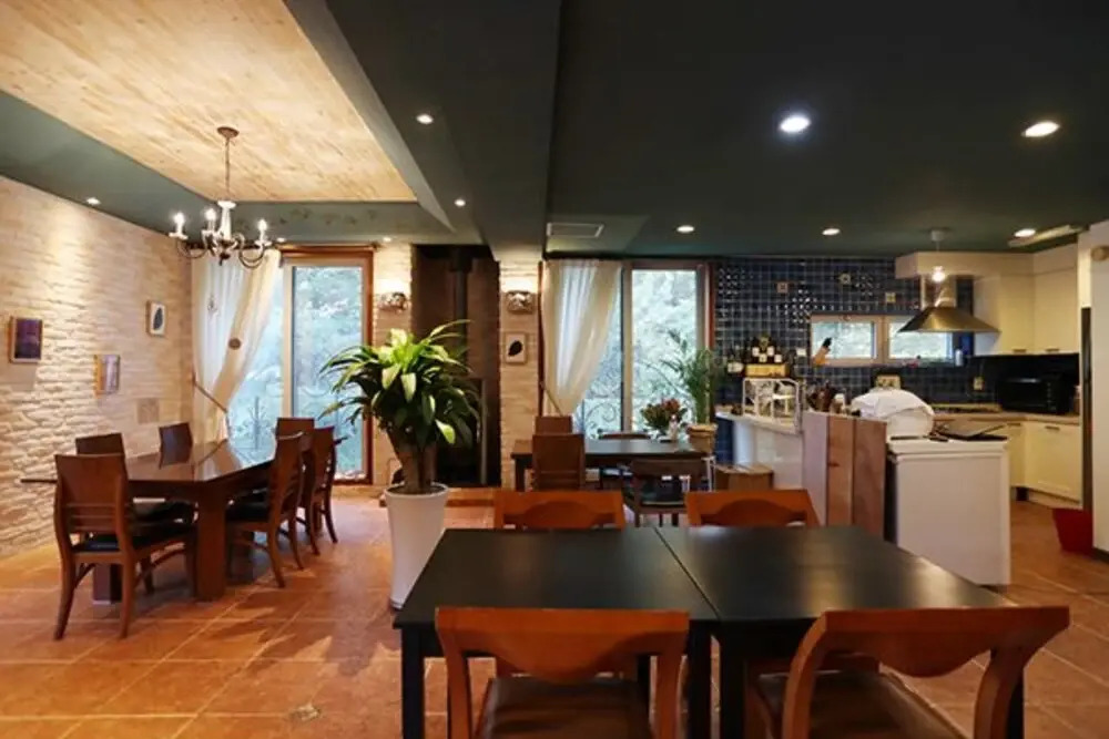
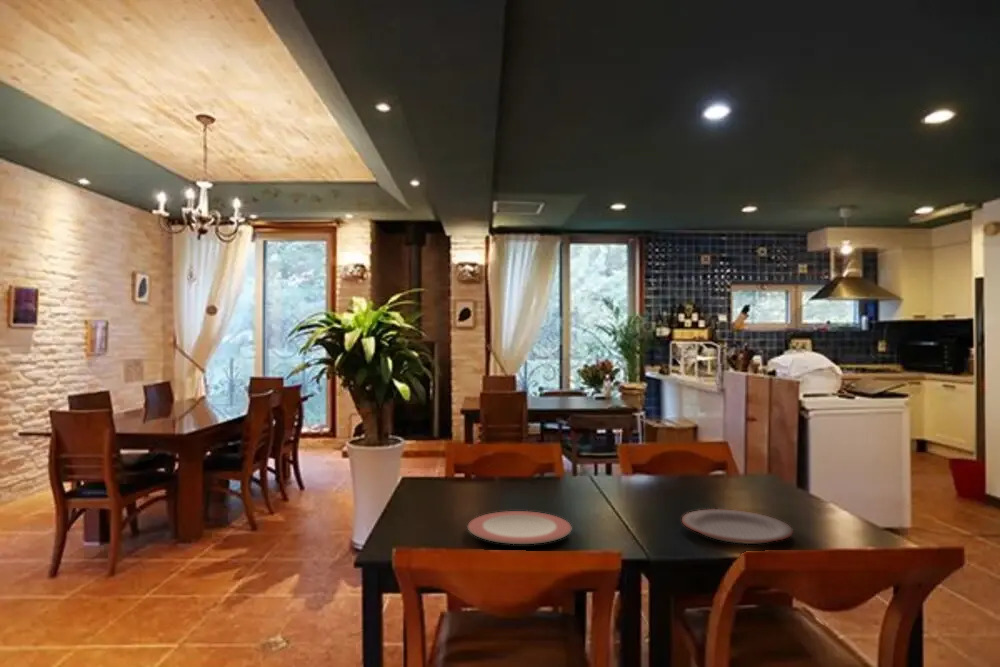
+ plate [467,510,572,545]
+ plate [681,508,794,545]
